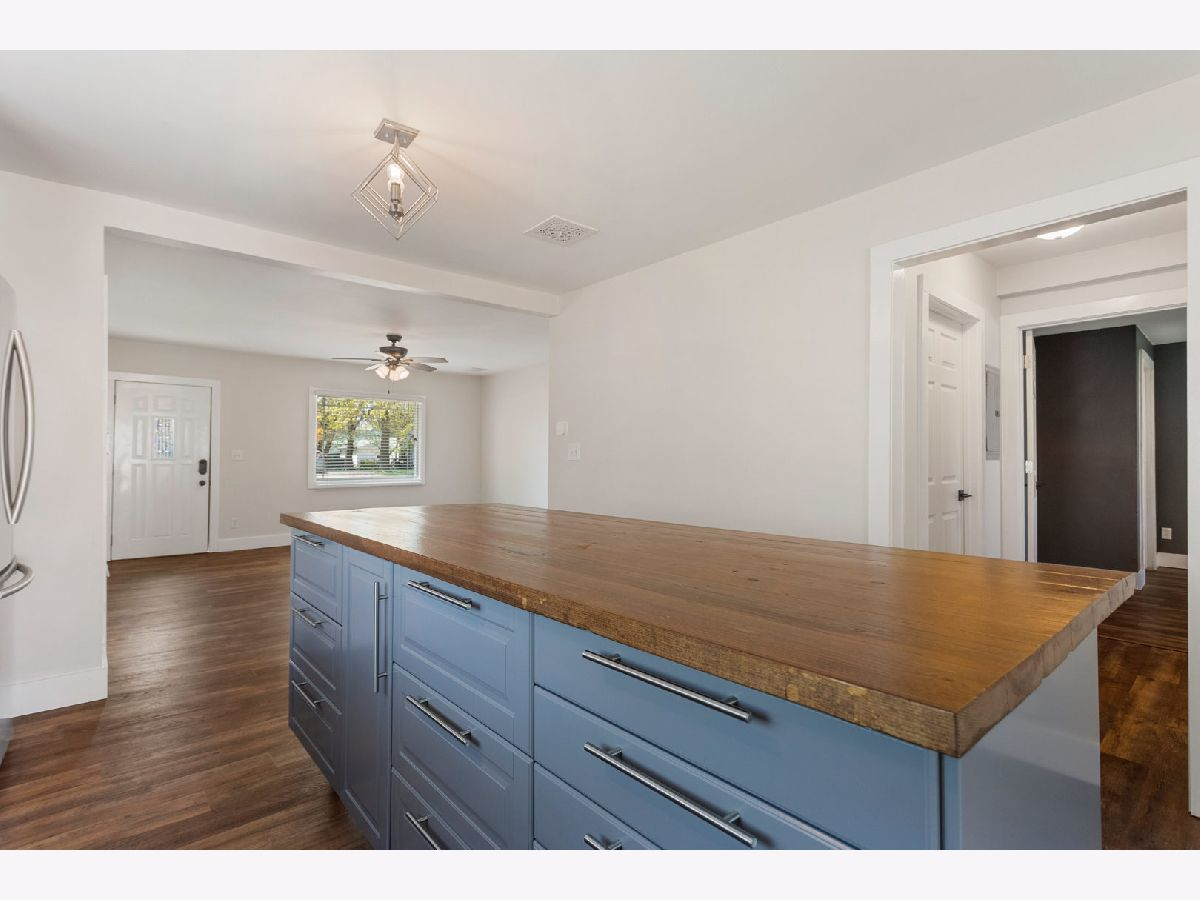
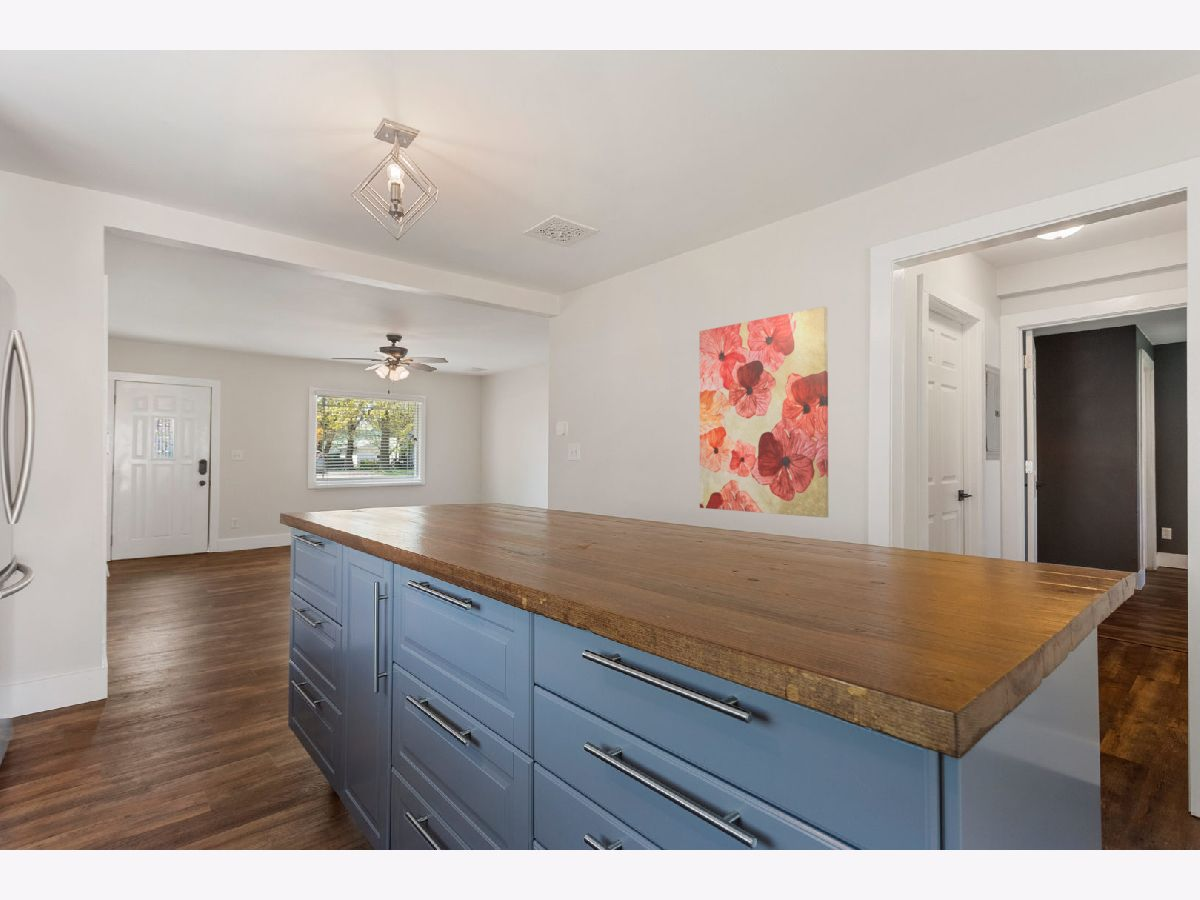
+ wall art [698,306,829,519]
